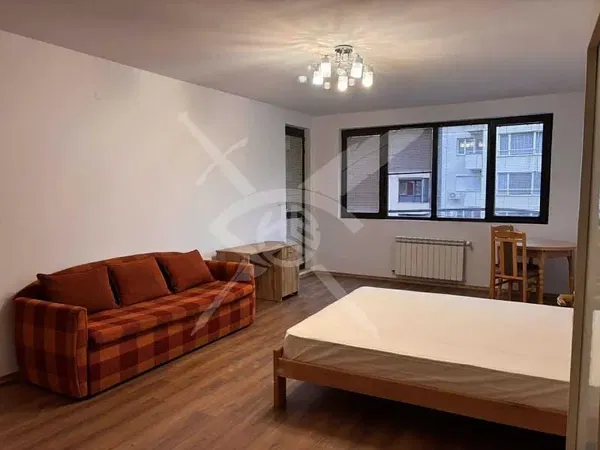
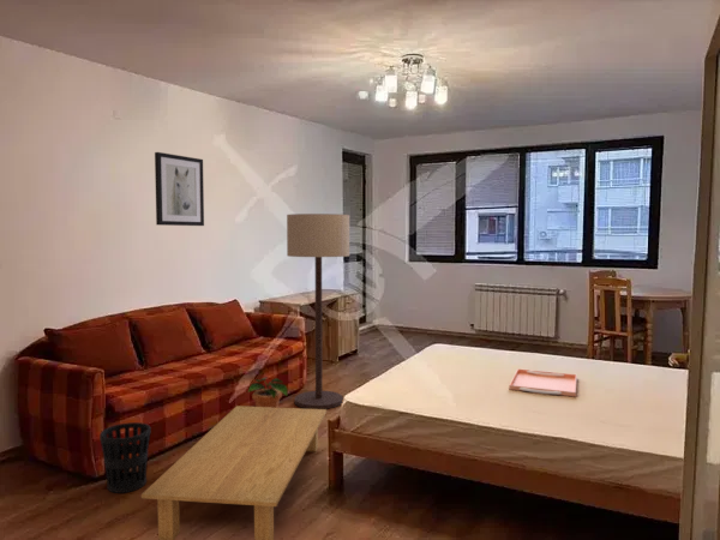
+ wall art [154,151,205,227]
+ coffee table [140,404,328,540]
+ serving tray [508,367,578,398]
+ potted plant [247,376,289,408]
+ floor lamp [286,212,350,409]
+ wastebasket [98,421,152,494]
